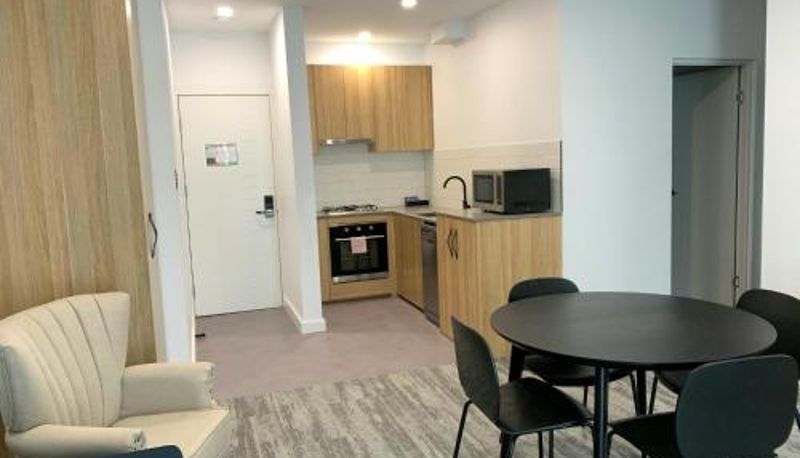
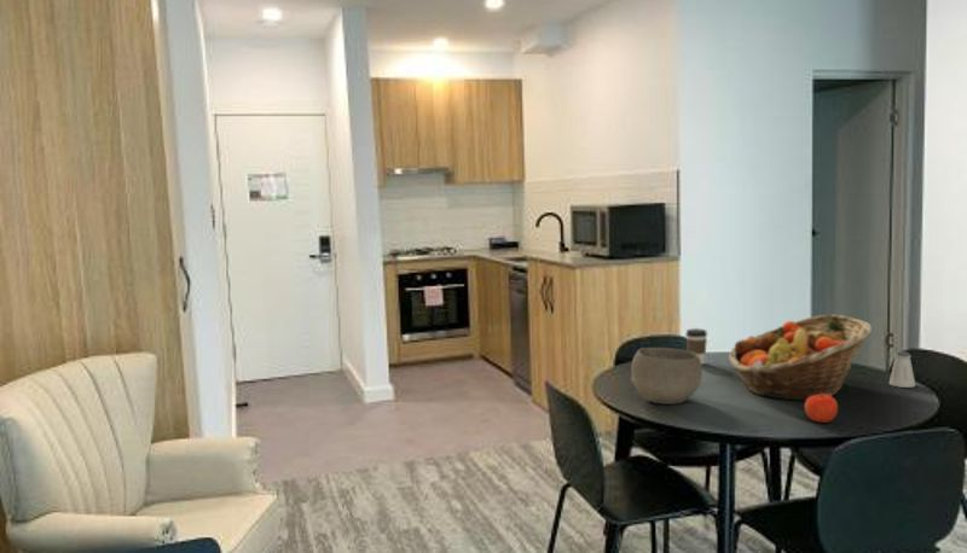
+ saltshaker [888,350,917,389]
+ fruit basket [728,313,873,402]
+ apple [804,391,839,424]
+ bowl [629,347,702,406]
+ coffee cup [684,327,708,366]
